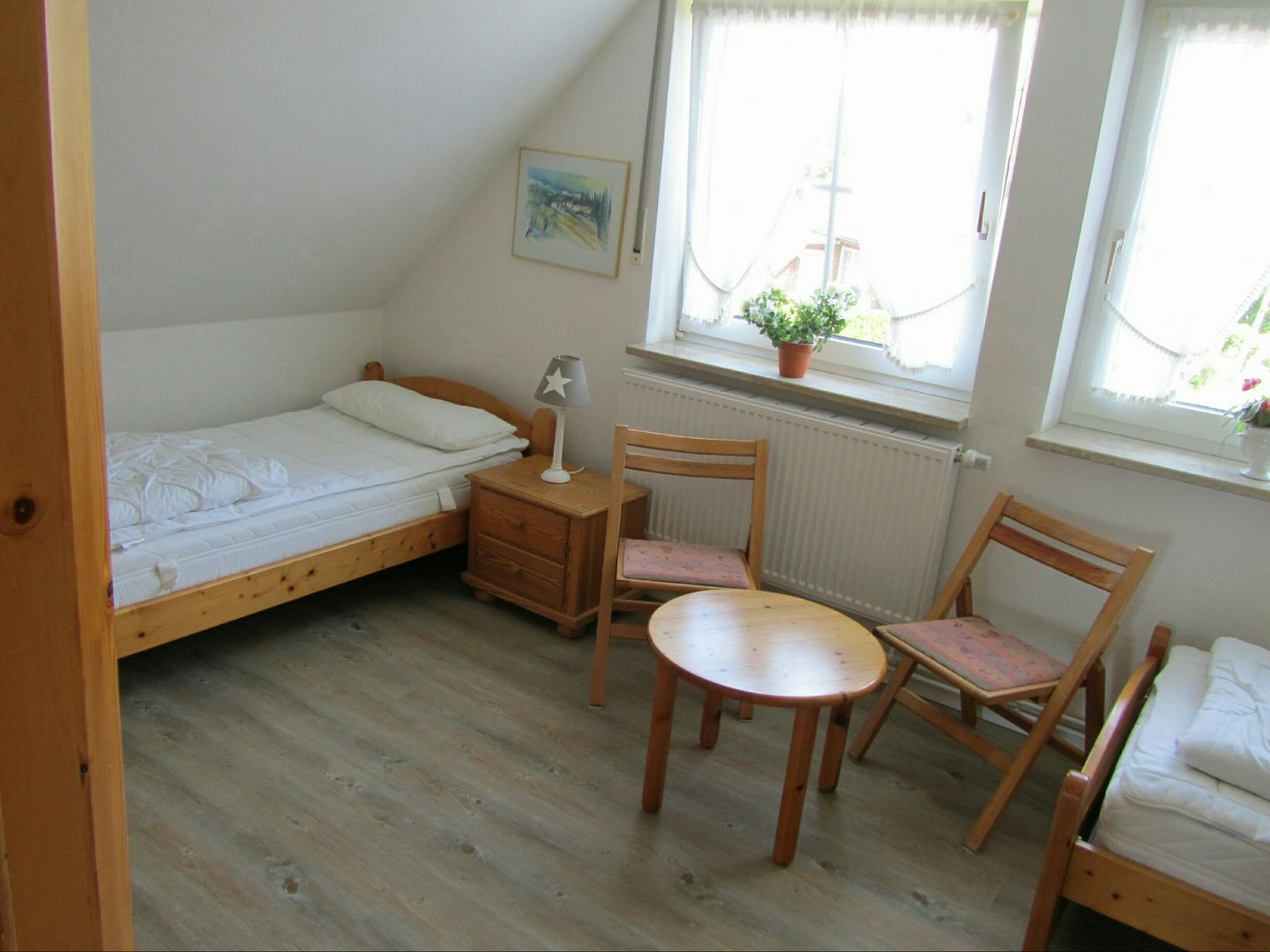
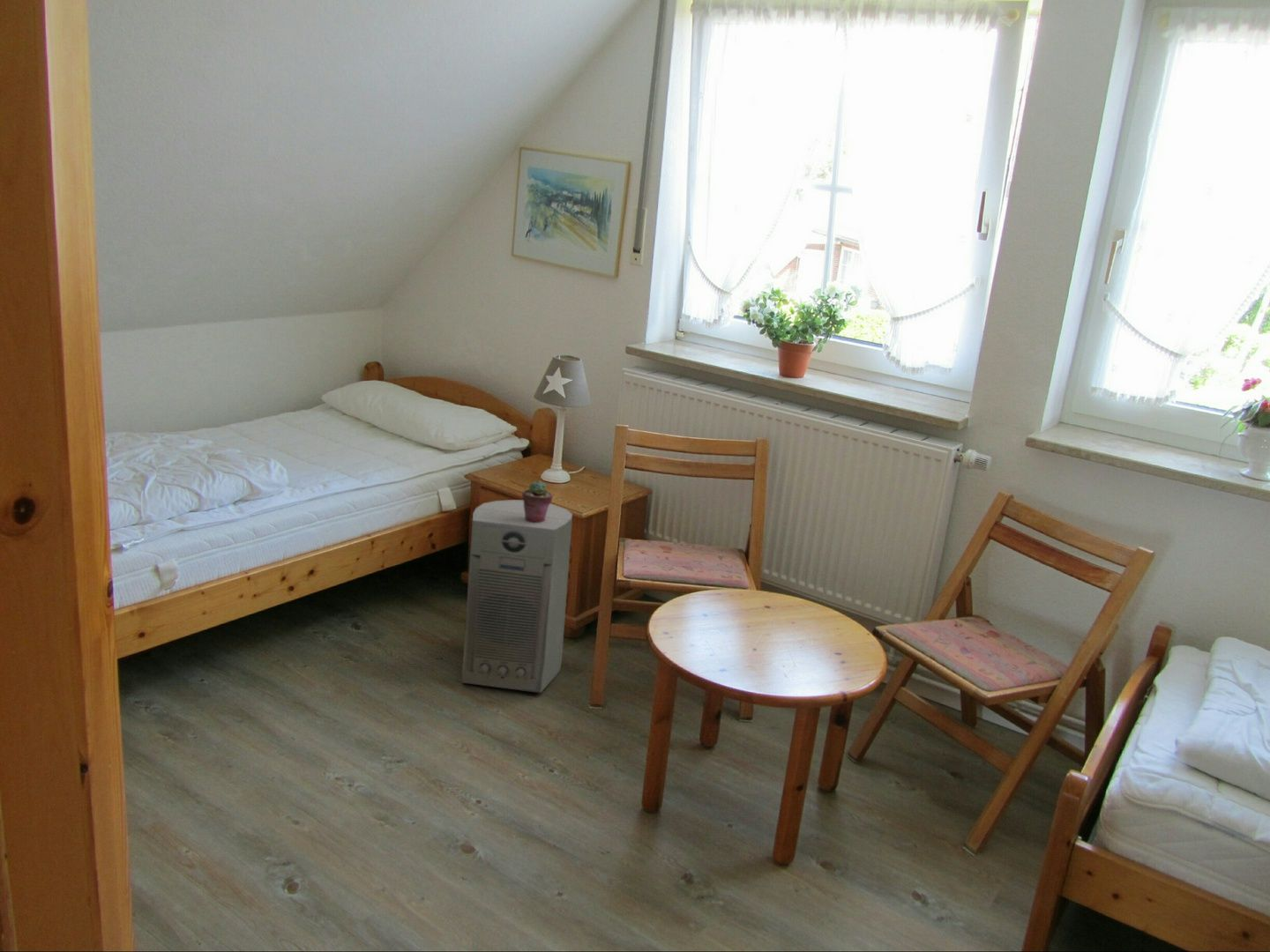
+ fan [460,499,573,694]
+ potted succulent [521,480,554,523]
